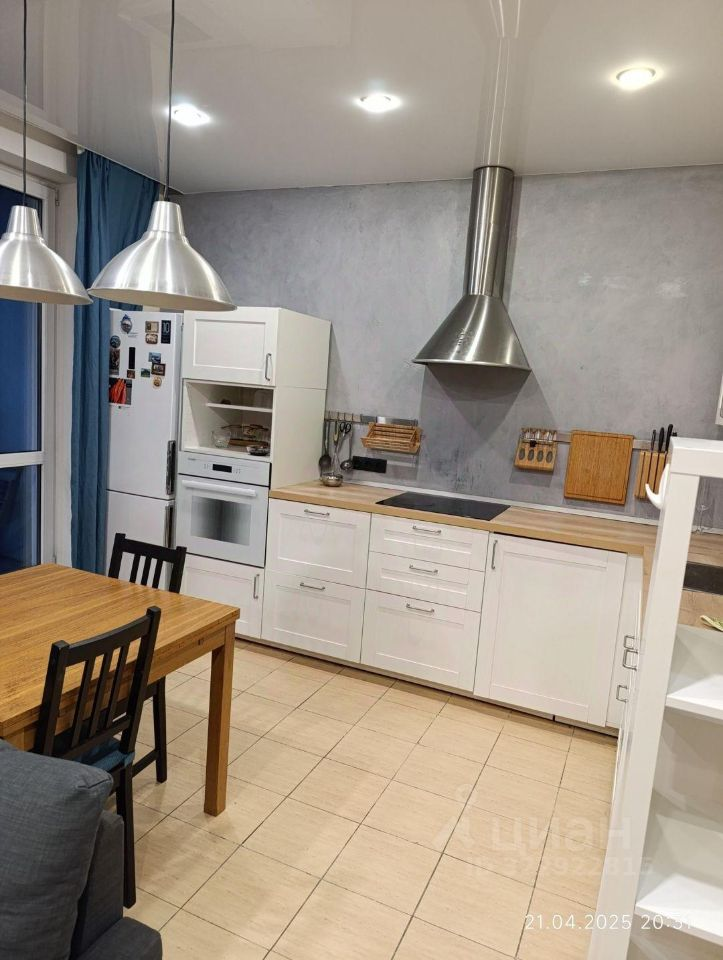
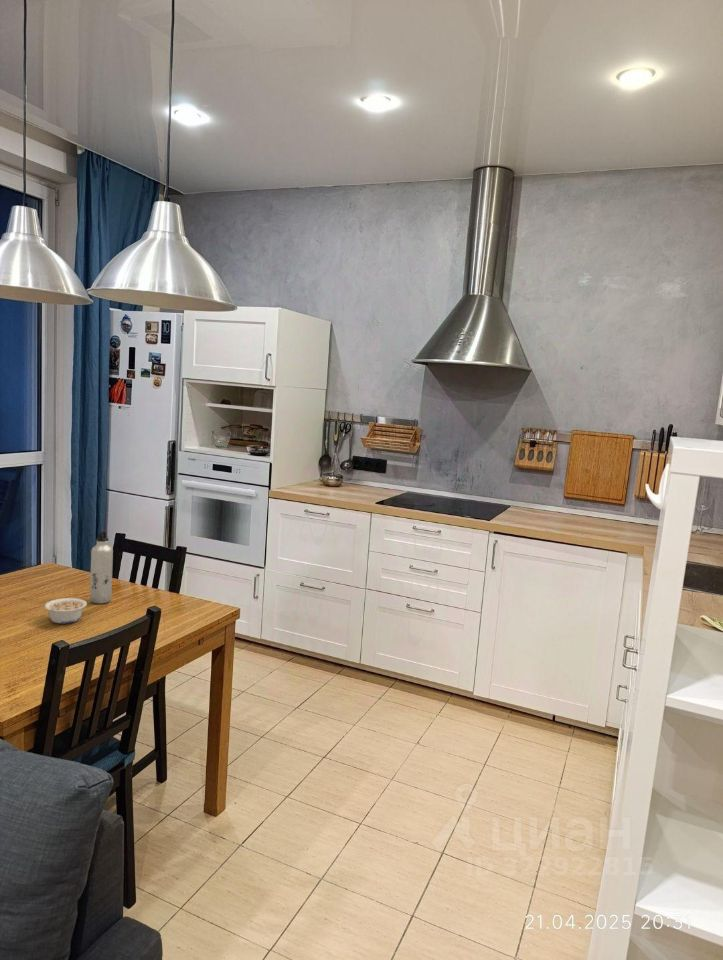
+ water bottle [89,529,114,604]
+ legume [44,597,88,624]
